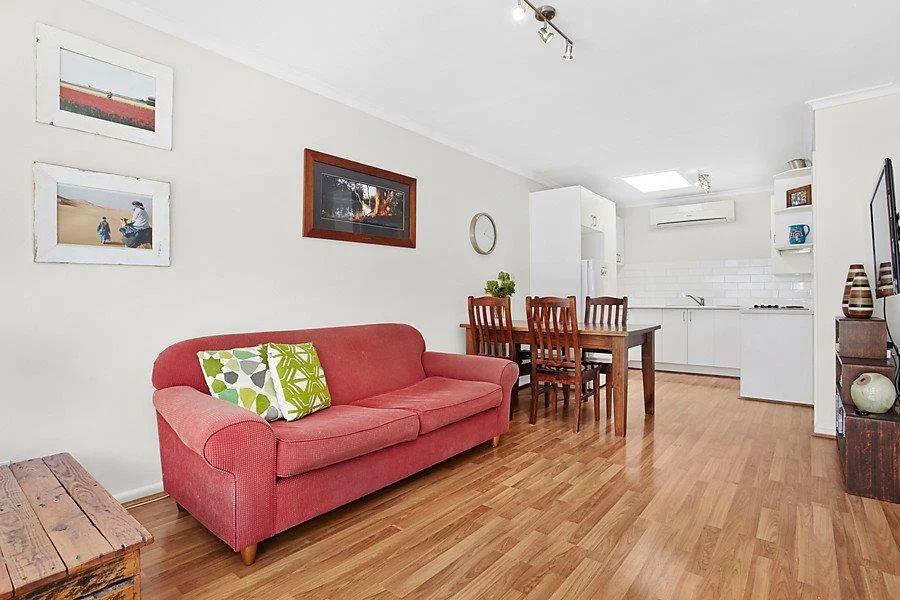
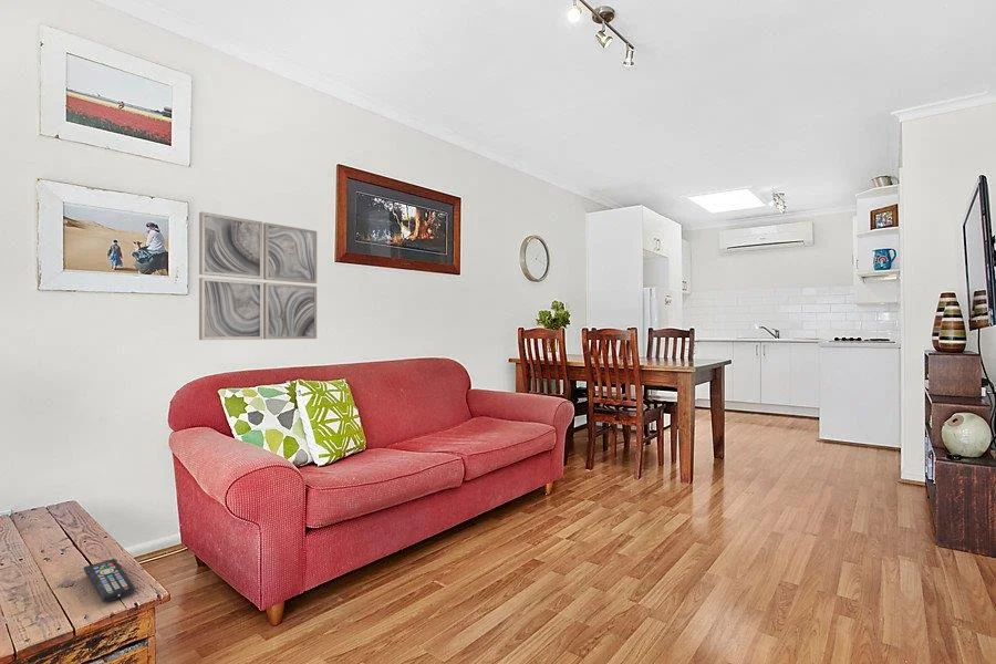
+ remote control [83,558,136,603]
+ wall art [198,211,318,341]
